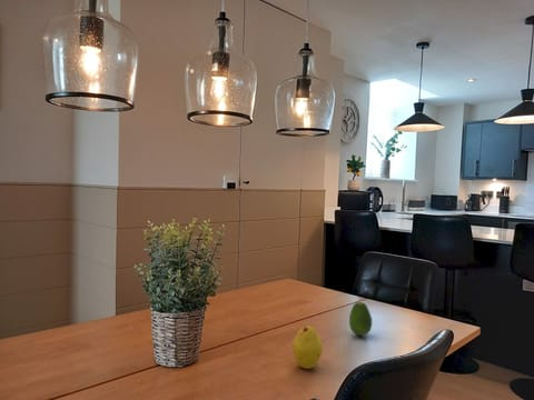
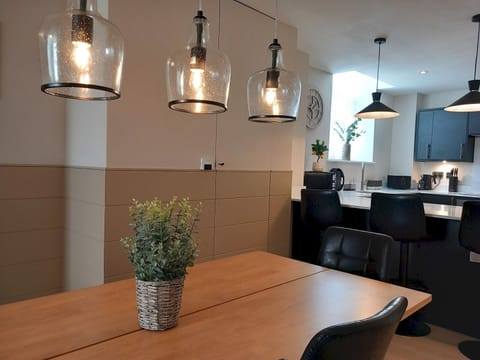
- fruit [291,324,324,370]
- fruit [348,301,373,337]
